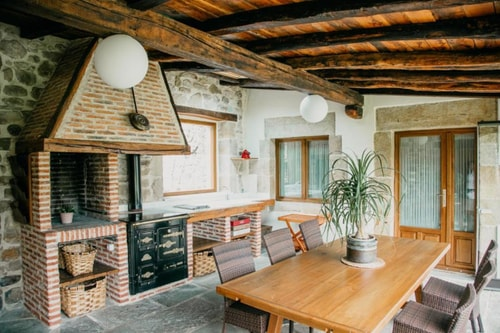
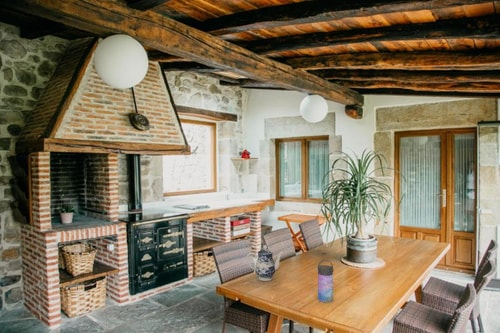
+ water bottle [316,259,334,303]
+ teapot [246,244,284,282]
